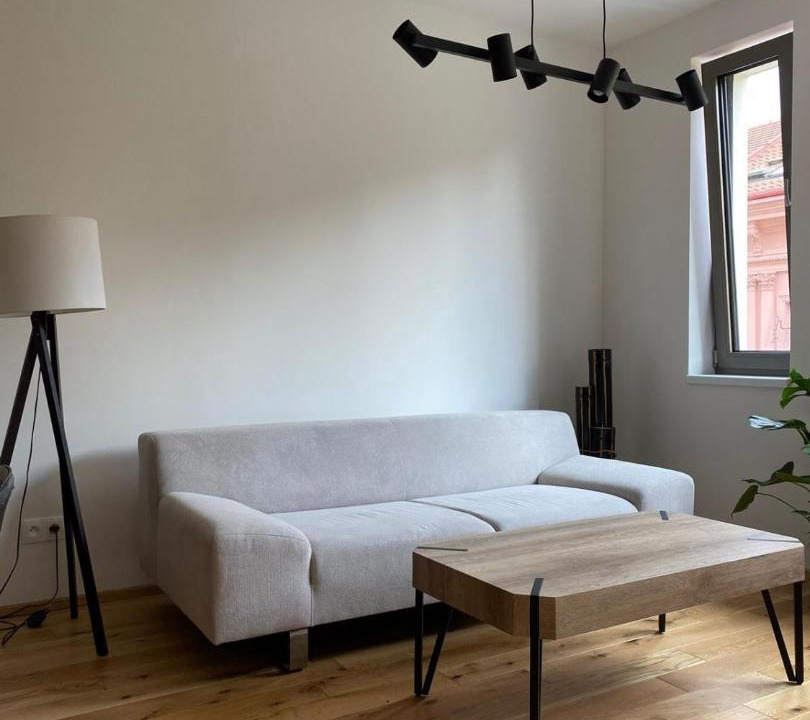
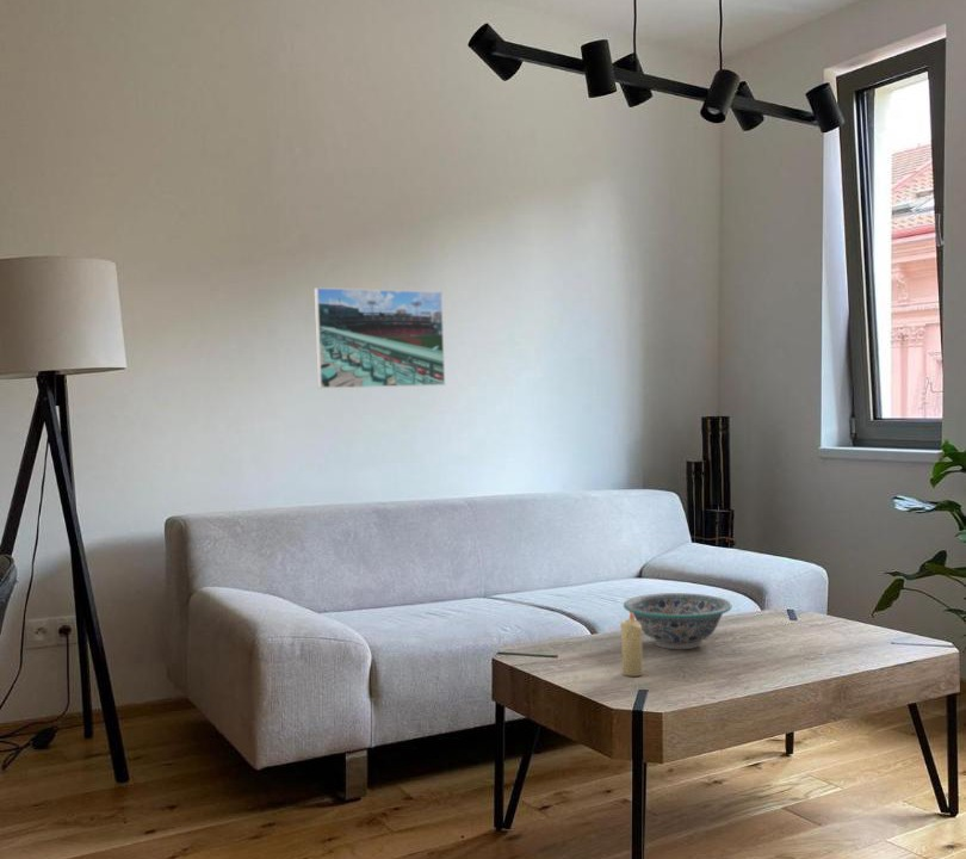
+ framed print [312,286,446,390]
+ decorative bowl [623,592,732,650]
+ candle [619,610,644,678]
